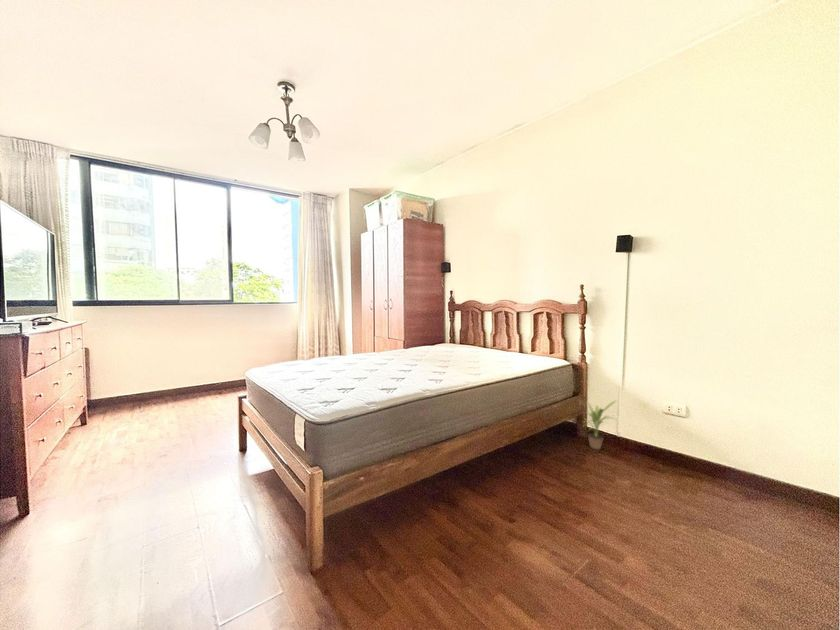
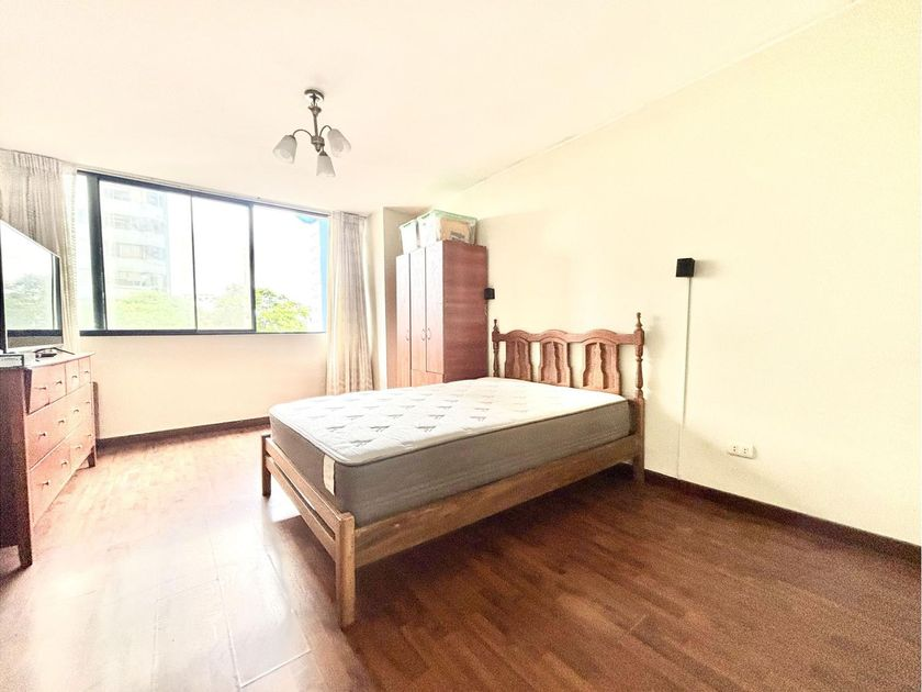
- potted plant [581,400,618,451]
